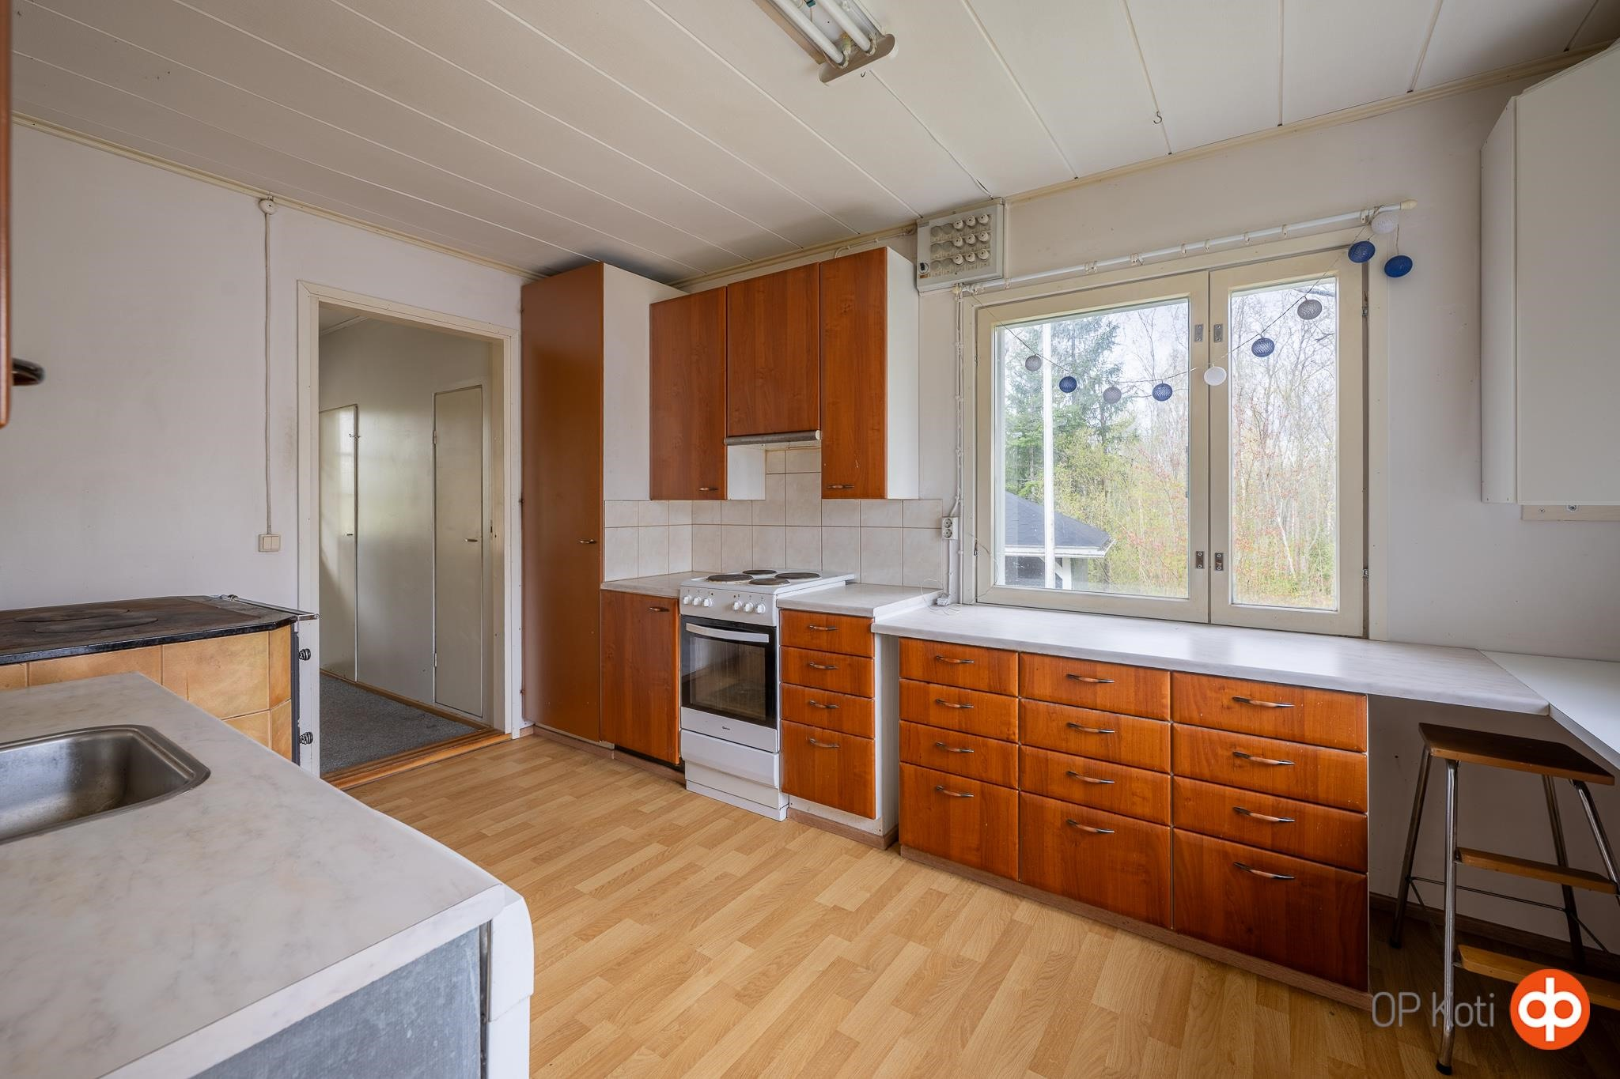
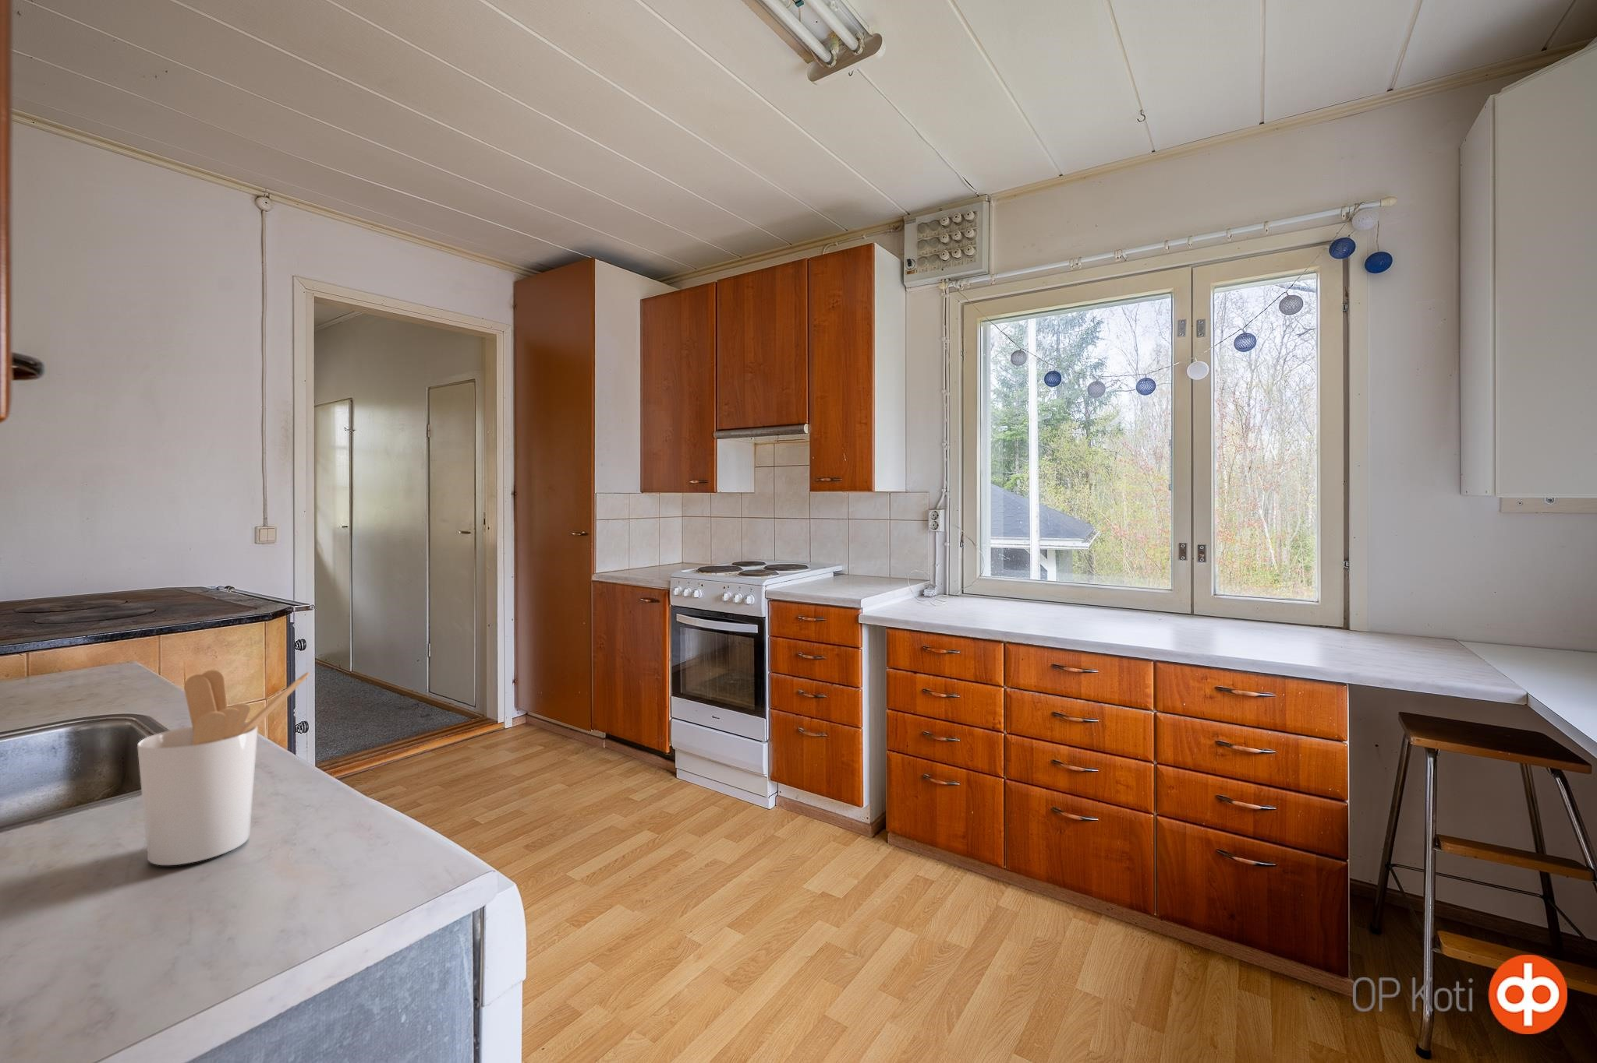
+ utensil holder [137,669,310,866]
